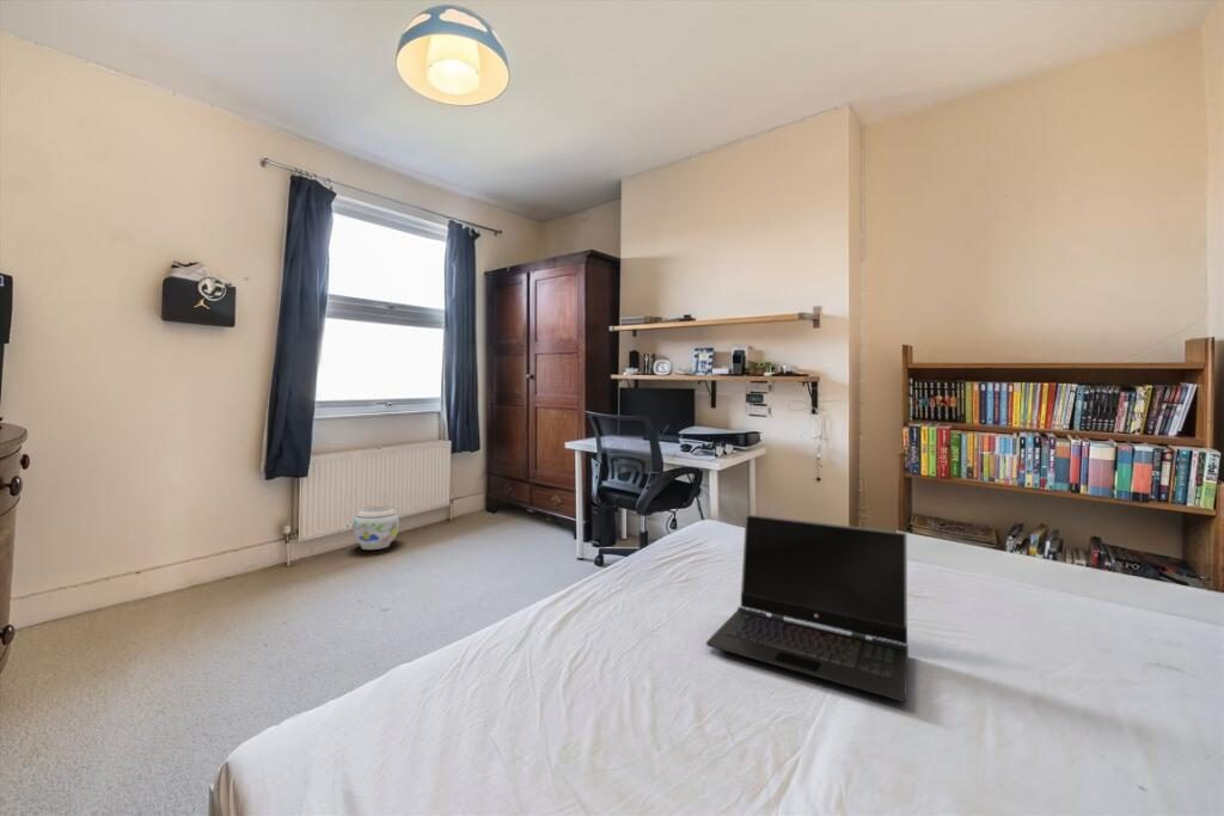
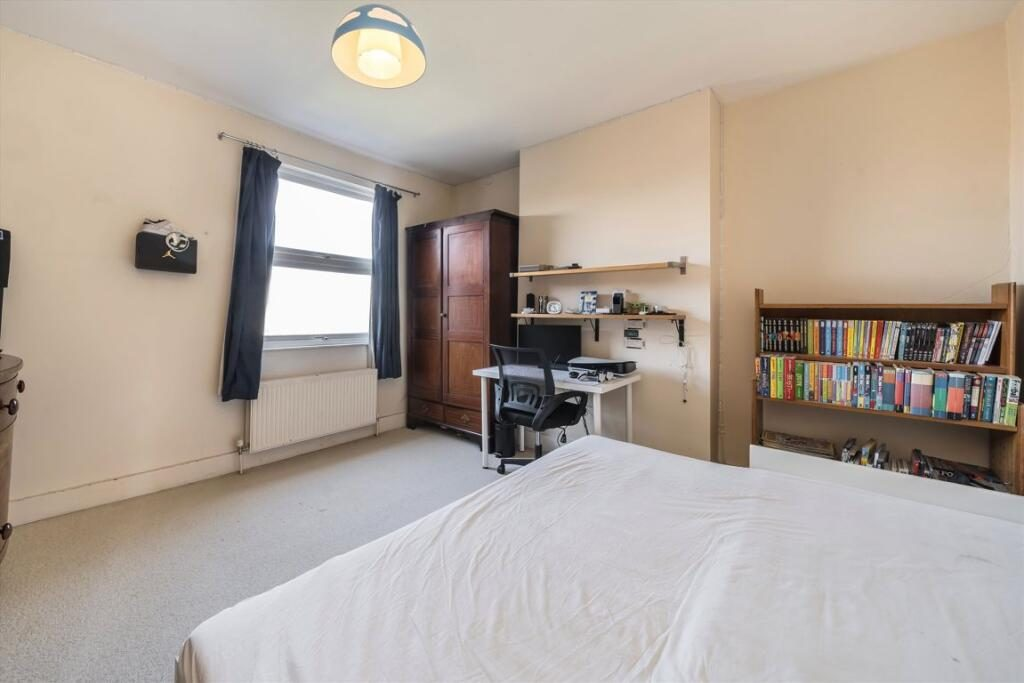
- laptop computer [705,514,910,703]
- vase [351,501,400,551]
